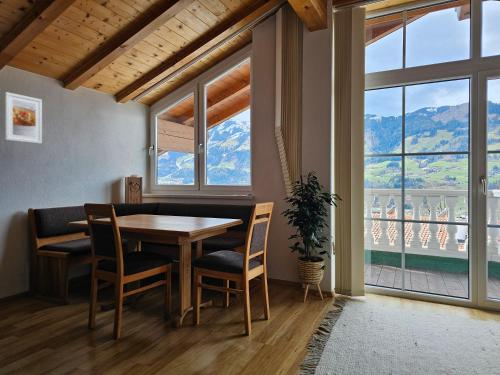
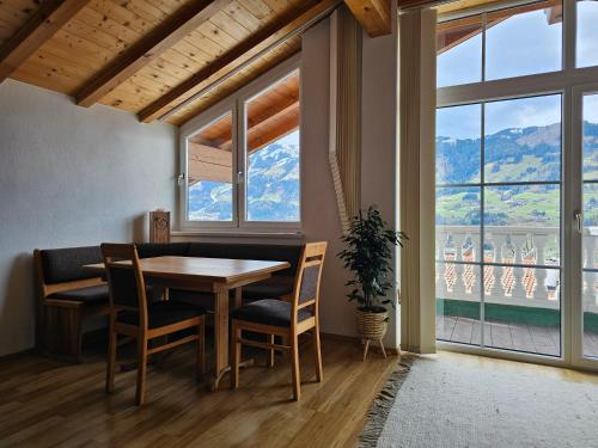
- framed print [4,91,43,145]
